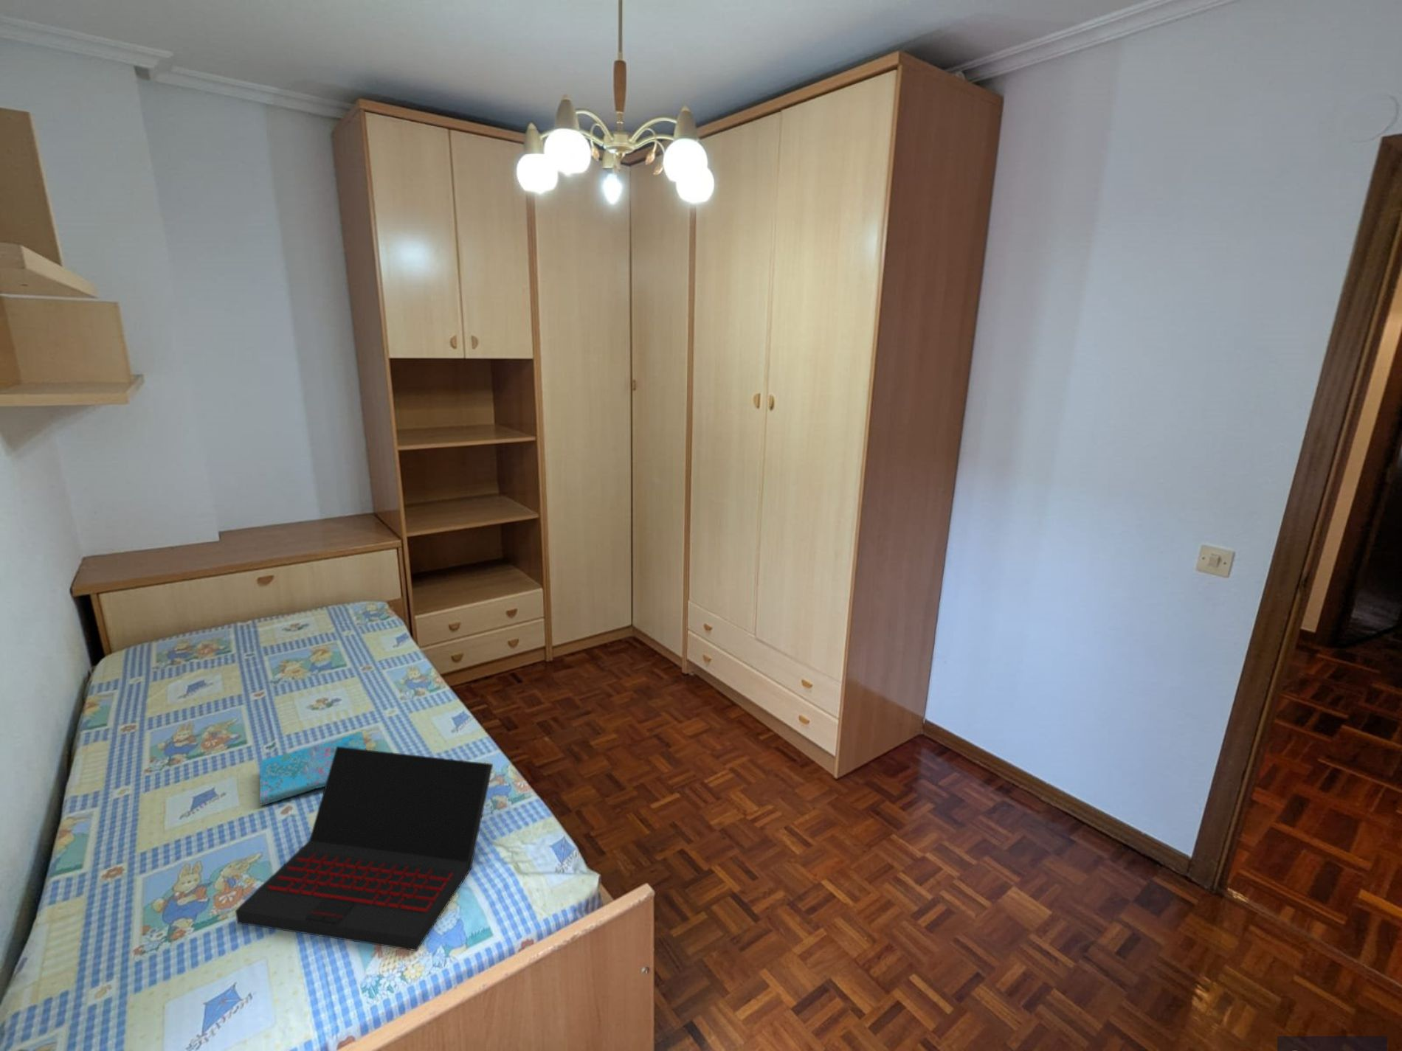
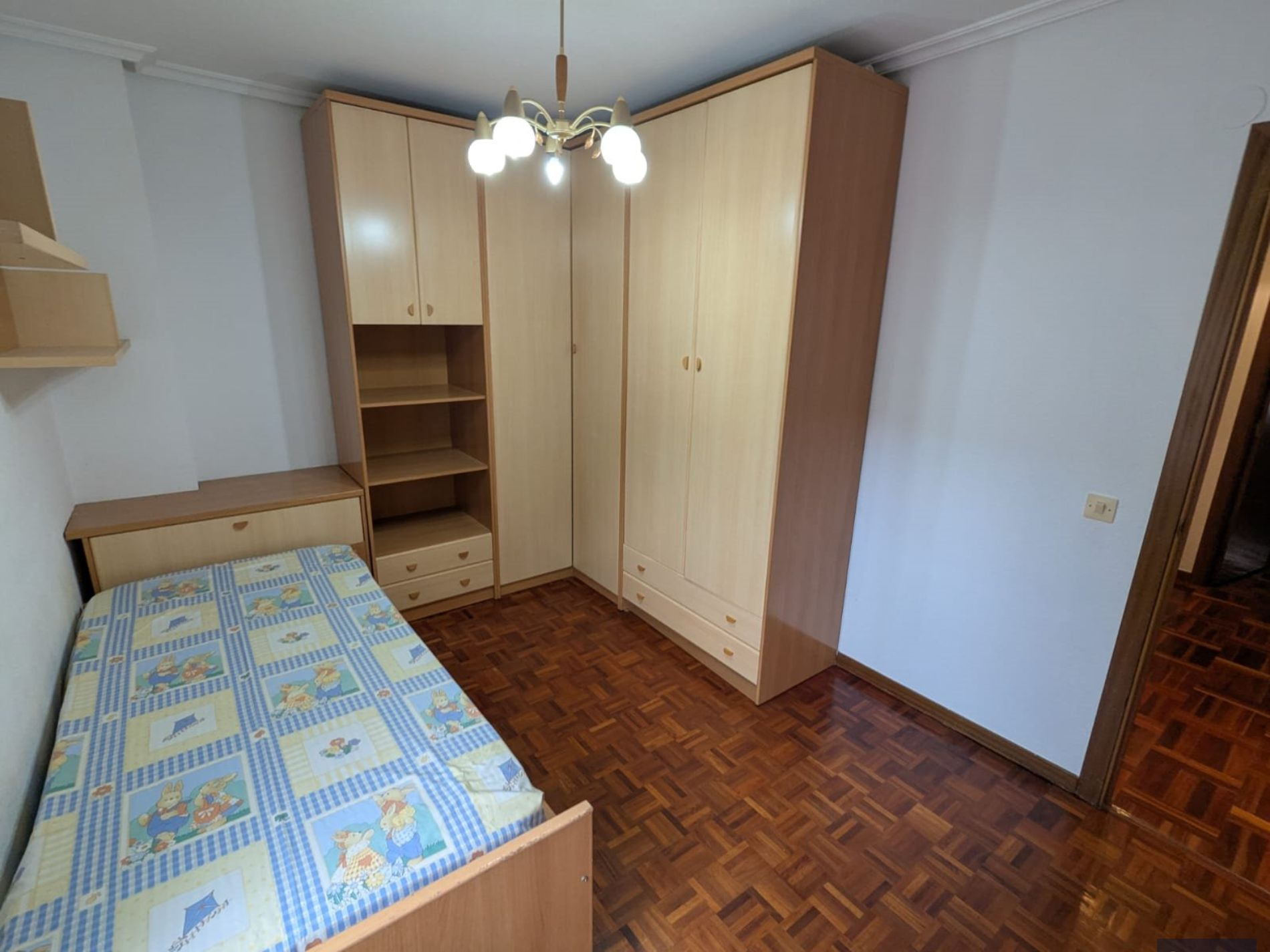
- laptop [235,746,493,952]
- cover [259,731,367,806]
